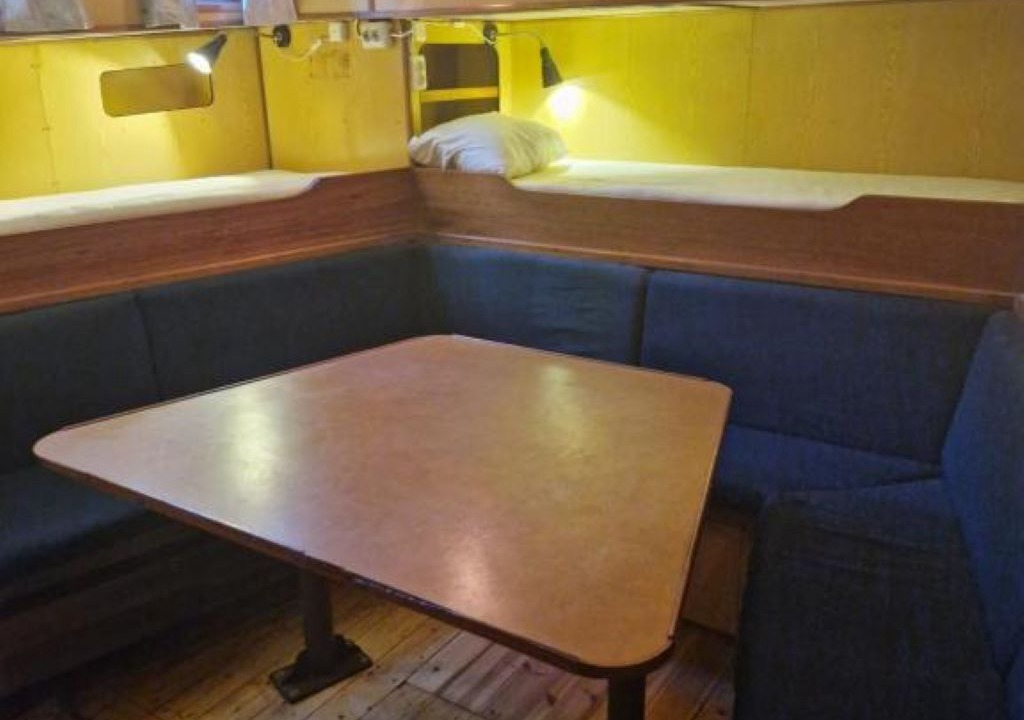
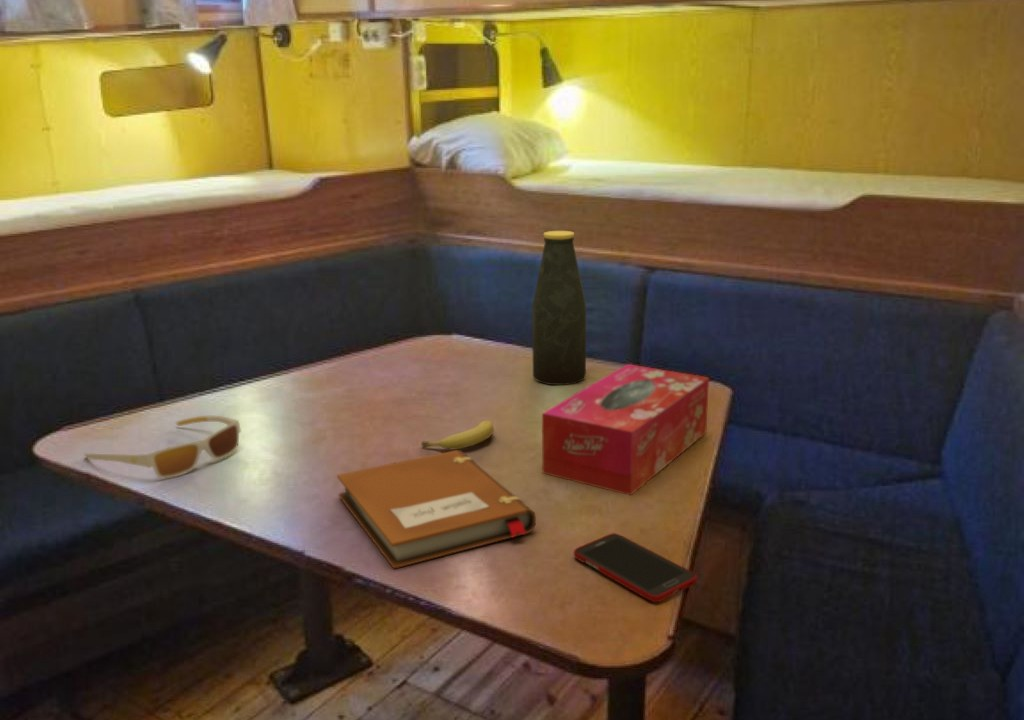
+ sunglasses [83,414,242,480]
+ bottle [531,230,587,386]
+ tissue box [541,363,710,496]
+ notebook [336,449,537,570]
+ cell phone [573,532,698,603]
+ fruit [420,420,495,450]
